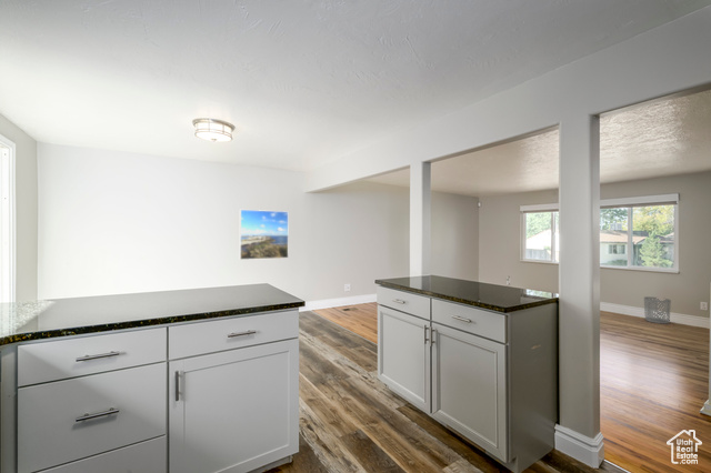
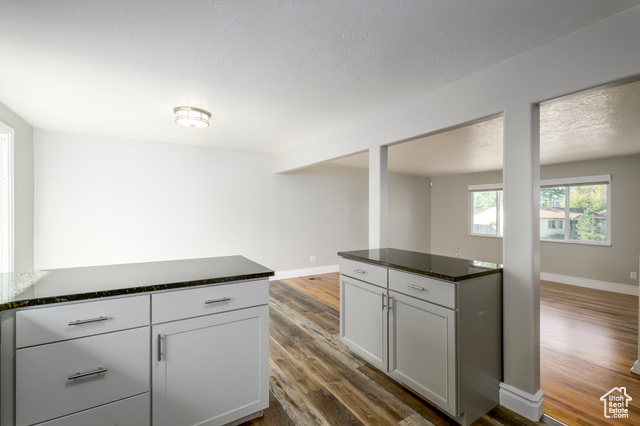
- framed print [239,209,289,261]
- waste bin [643,295,672,324]
